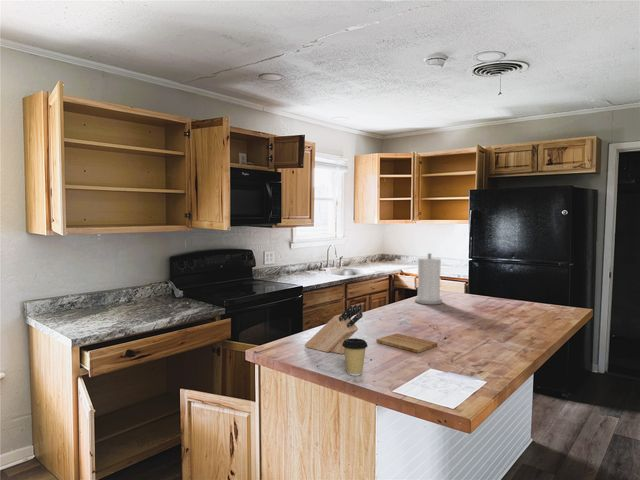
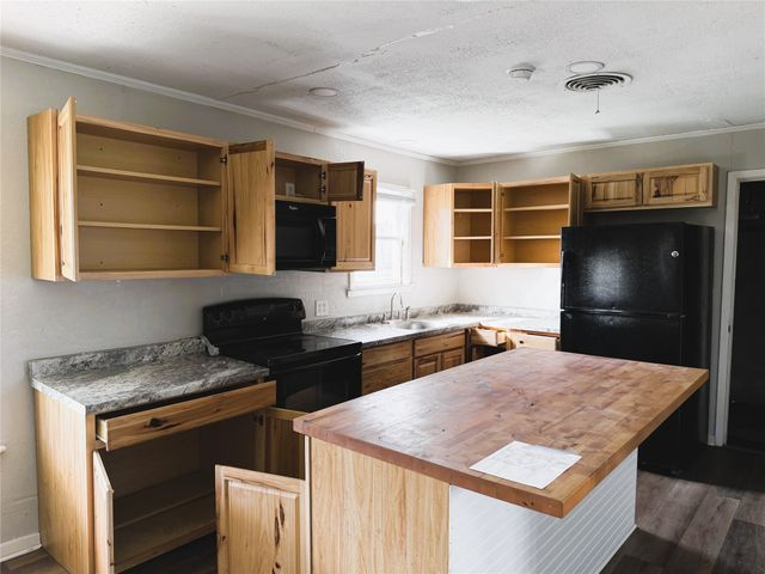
- cutting board [376,333,438,354]
- knife block [304,303,364,355]
- paper towel [414,252,443,305]
- coffee cup [342,337,369,377]
